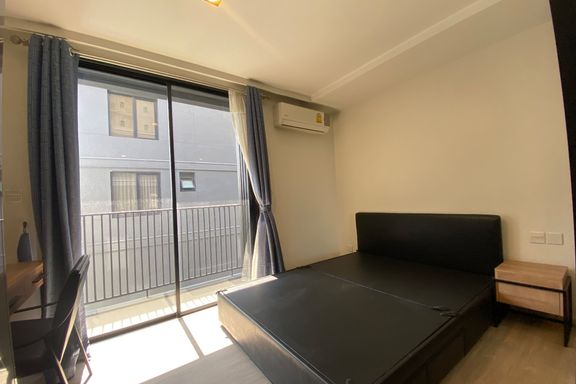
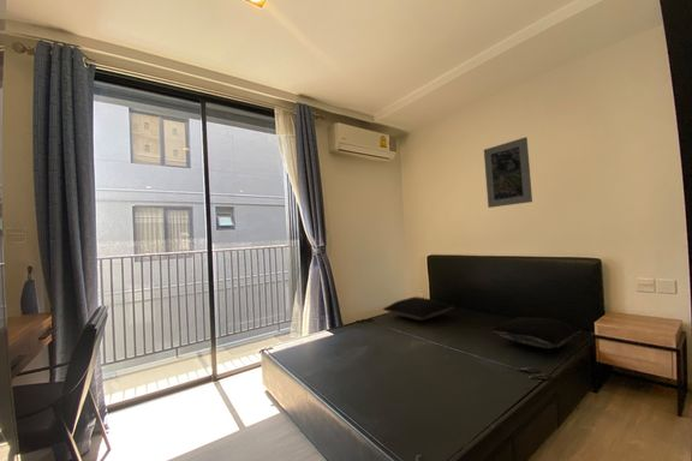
+ pillow [382,295,455,322]
+ pillow [489,316,583,349]
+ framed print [483,136,533,209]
